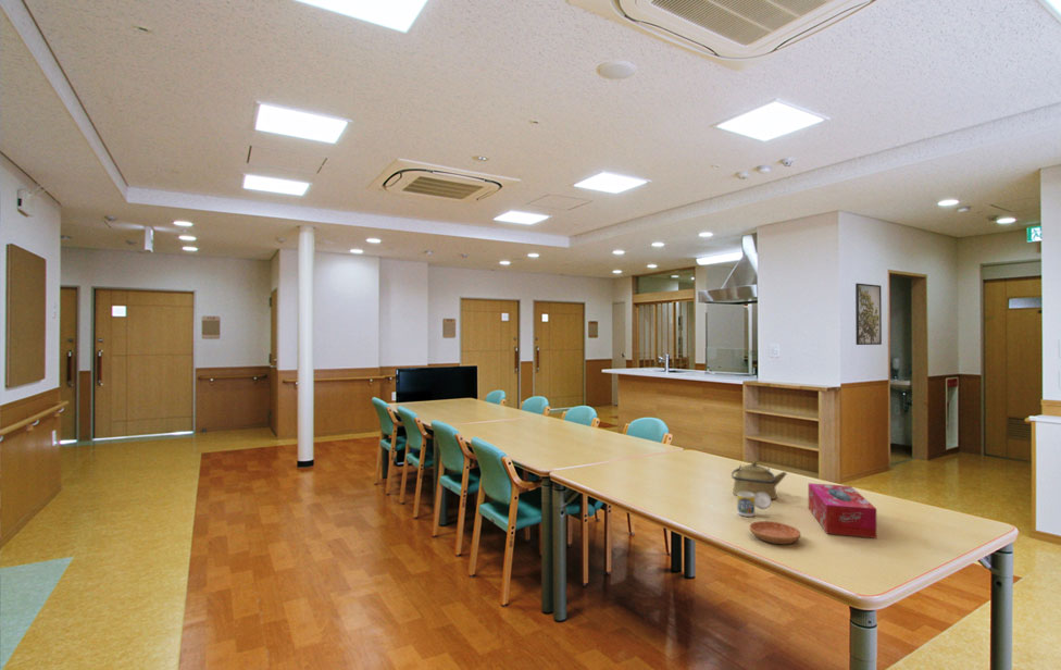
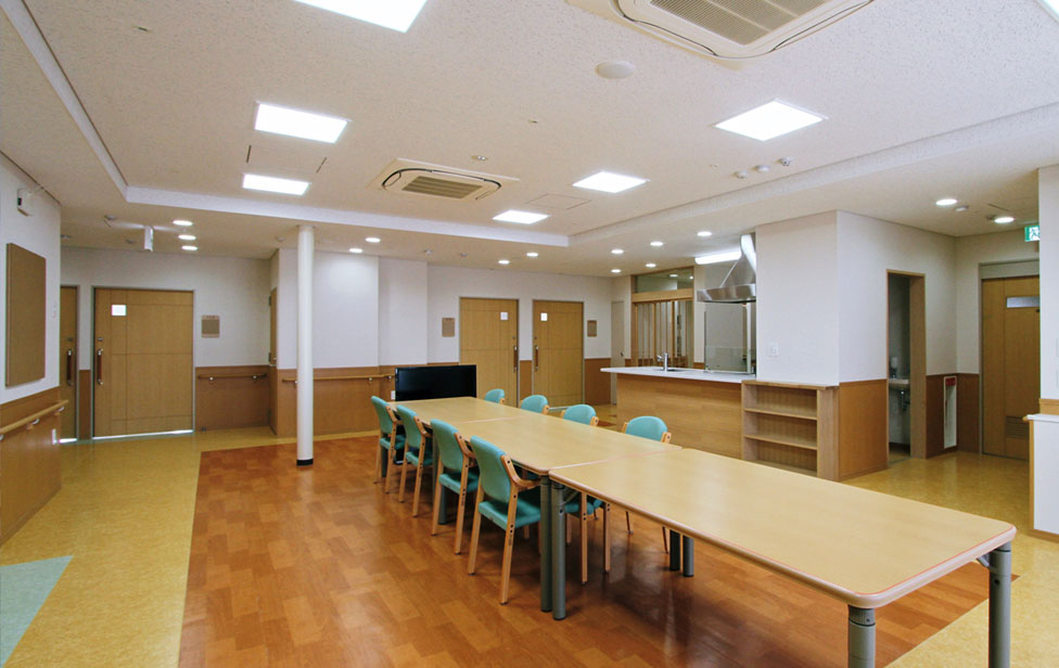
- kettle [731,460,788,500]
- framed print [854,282,883,346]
- saucer [748,520,801,545]
- tissue box [808,482,877,539]
- cup [736,492,772,518]
